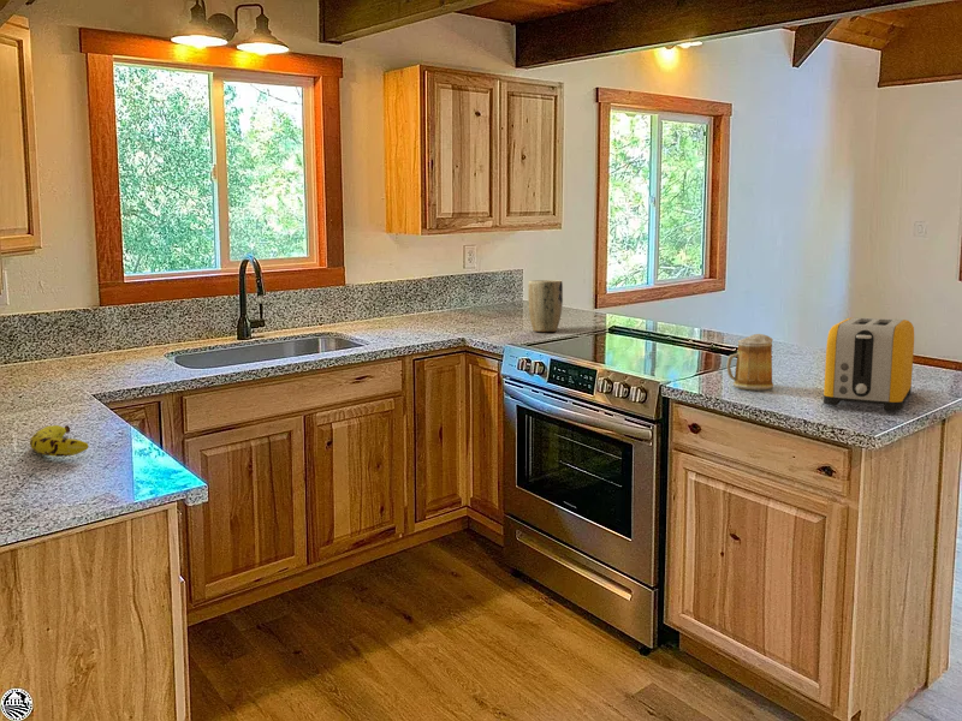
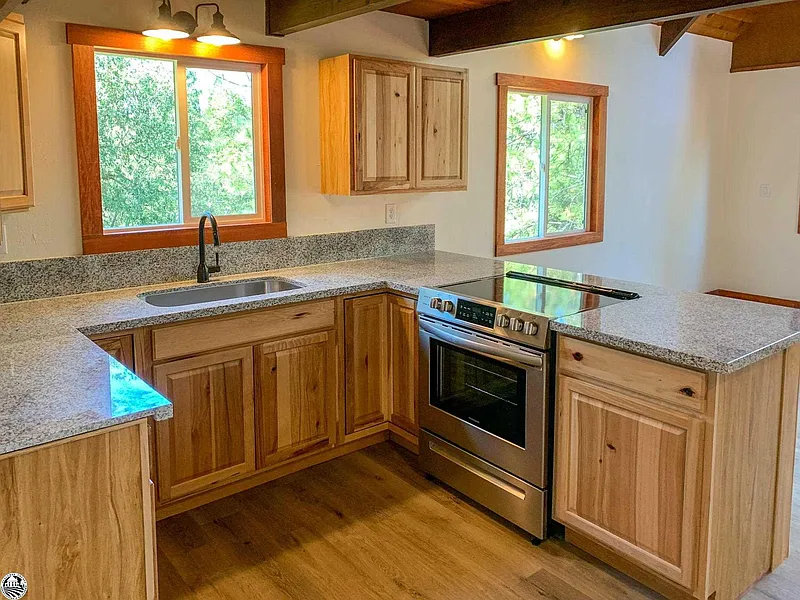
- mug [725,333,774,392]
- toaster [823,316,915,412]
- plant pot [527,279,564,333]
- fruit [29,424,89,458]
